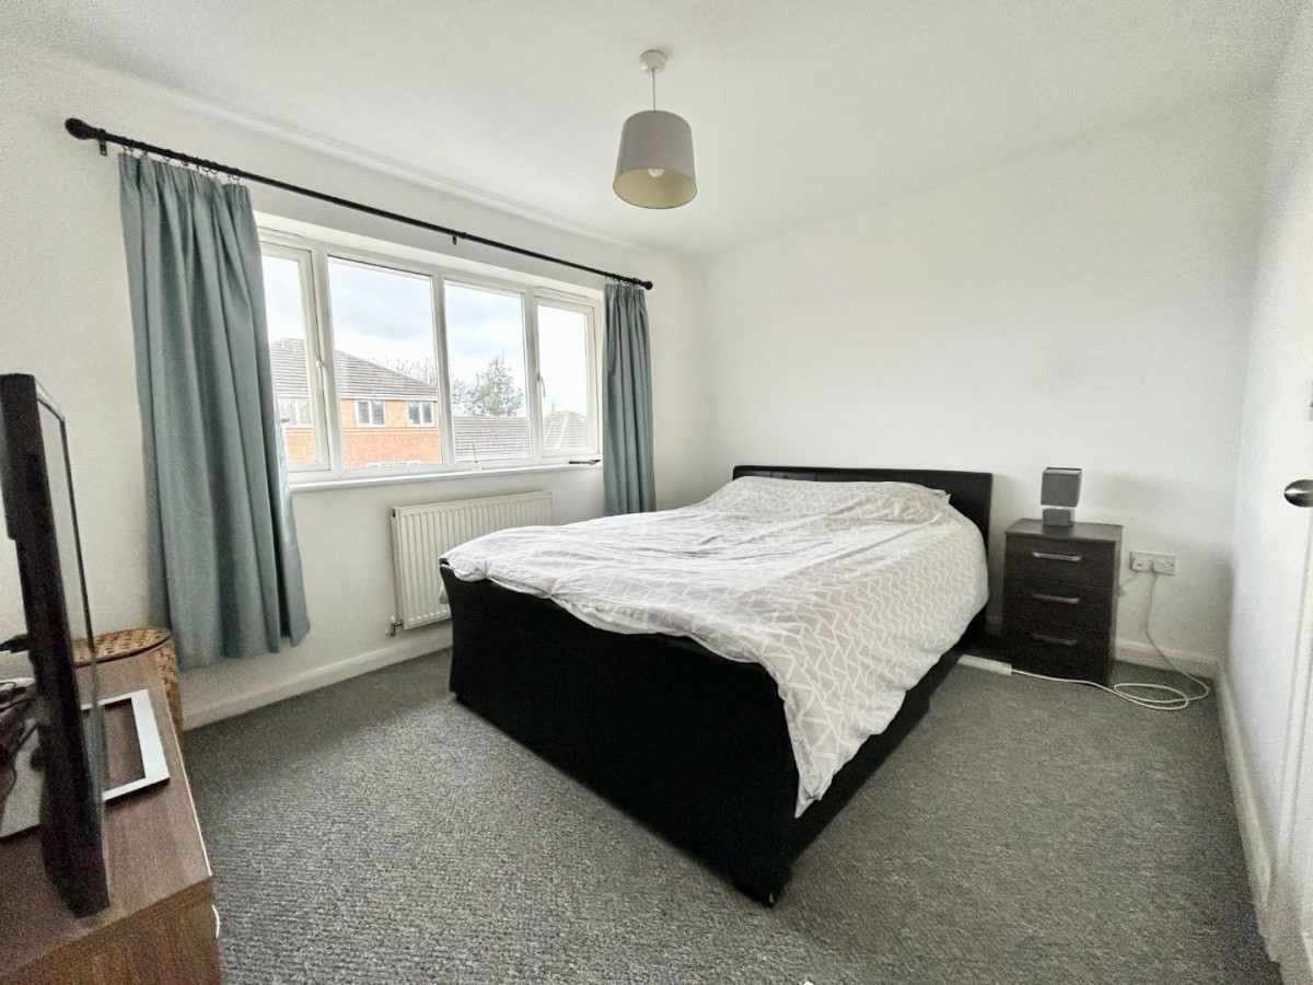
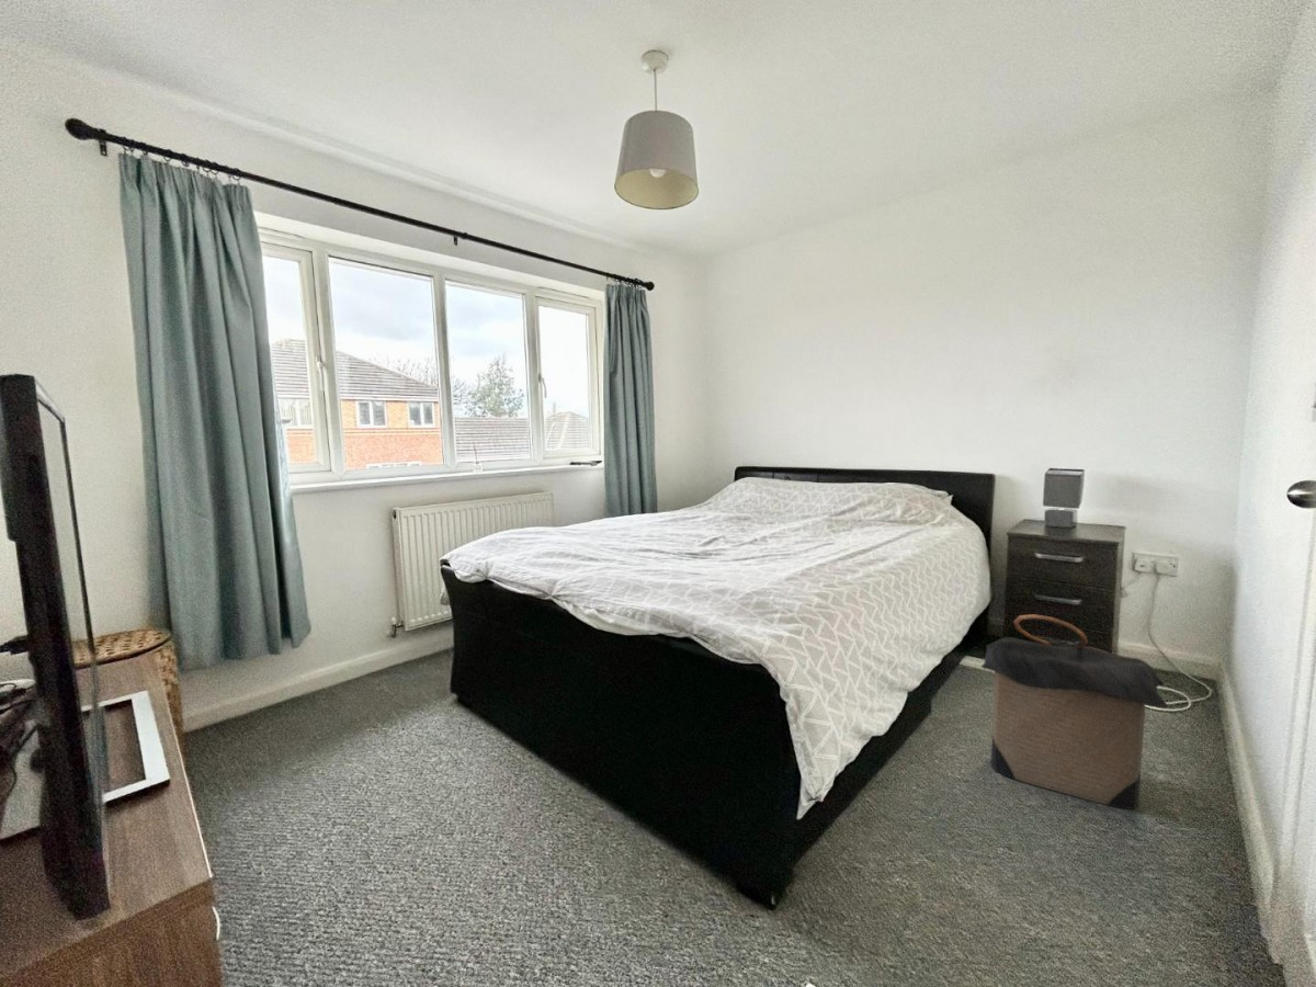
+ laundry hamper [980,613,1169,810]
